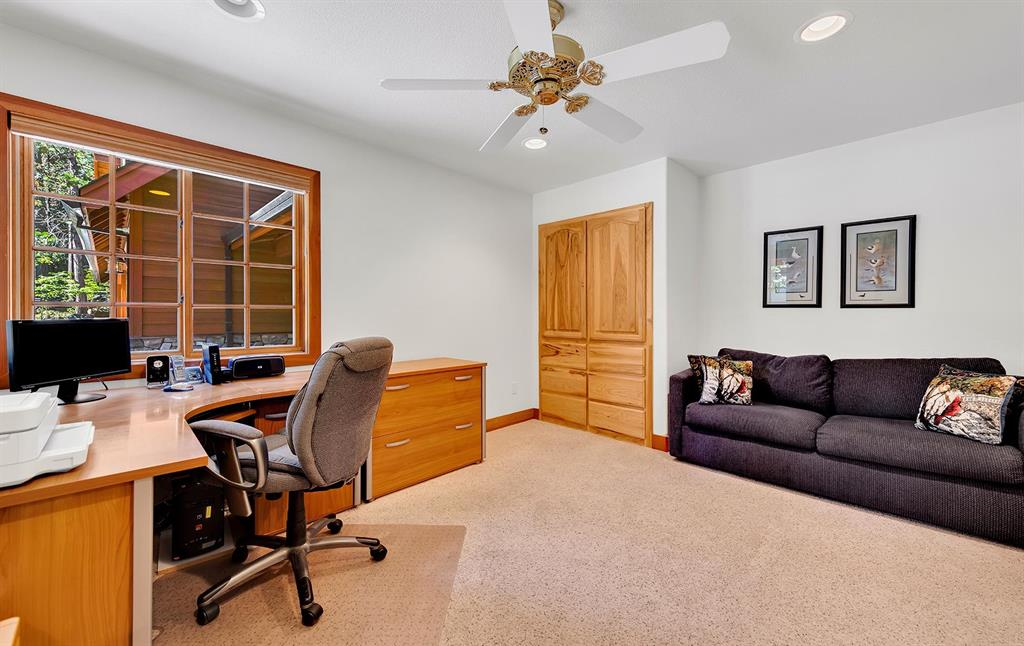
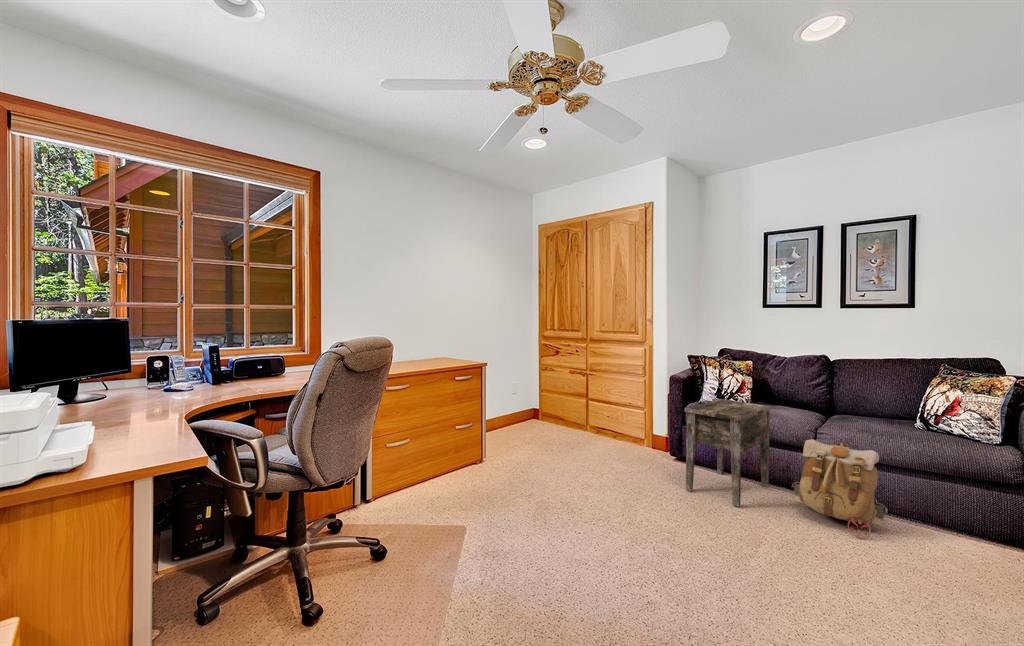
+ backpack [791,438,889,540]
+ side table [684,398,772,508]
